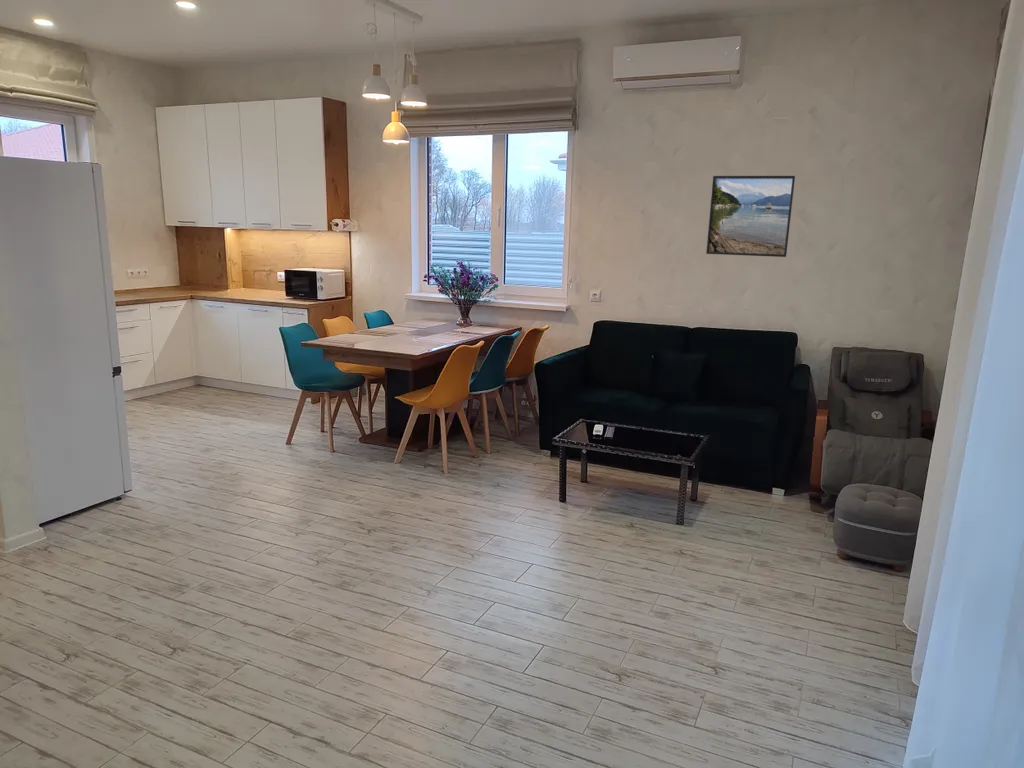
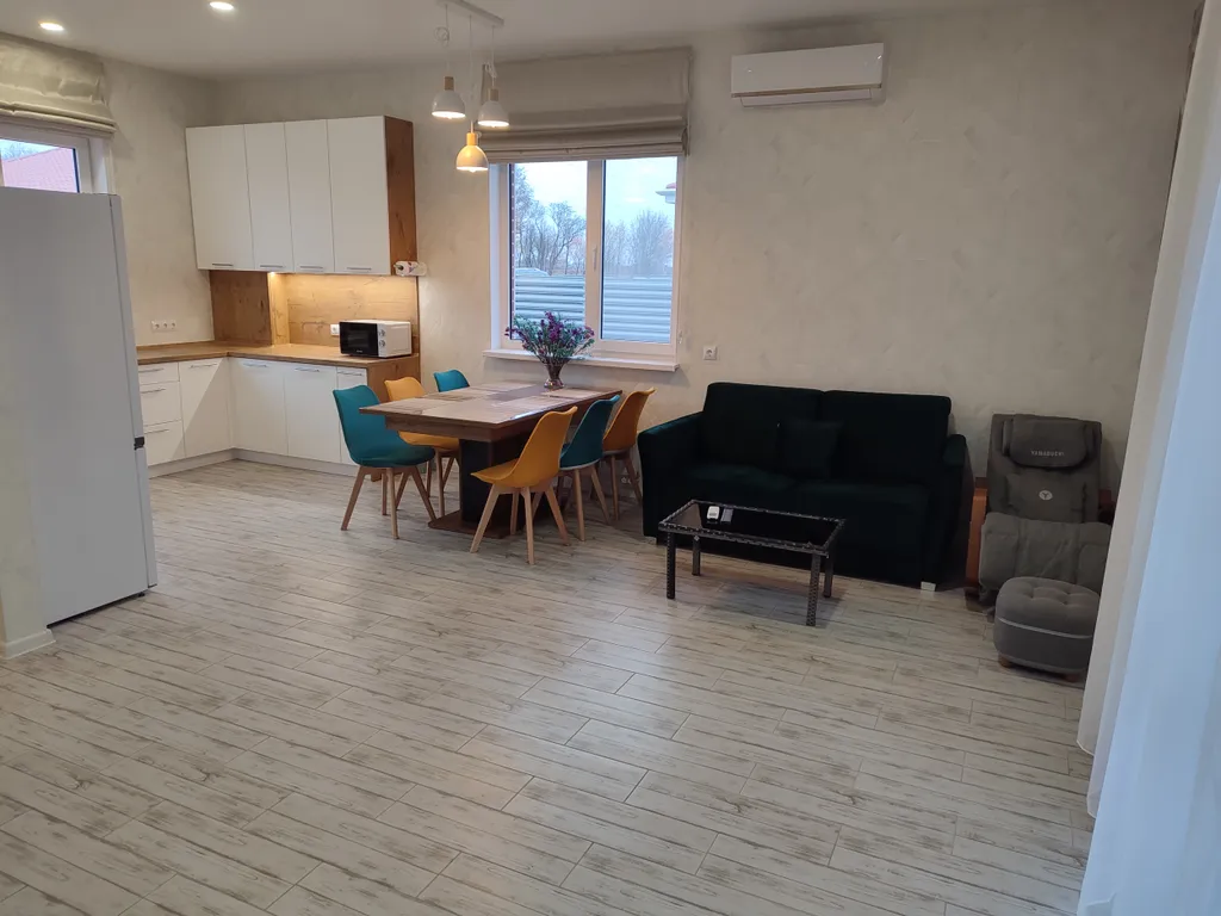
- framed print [705,175,796,258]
